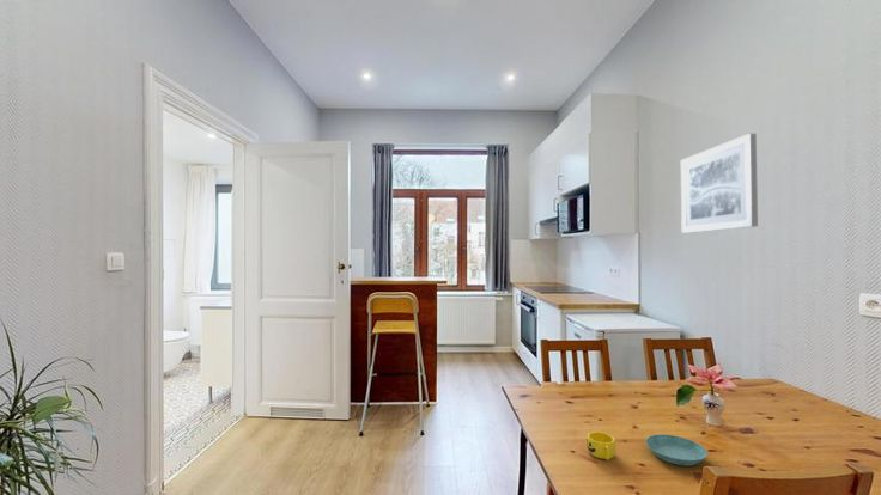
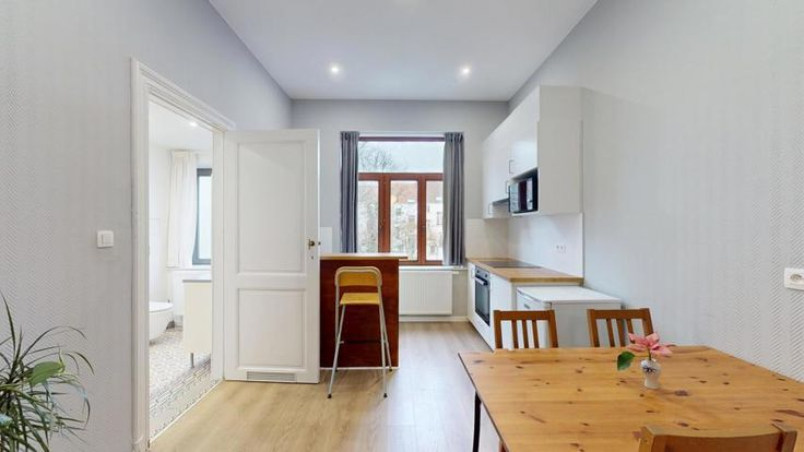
- wall art [680,133,759,234]
- cup [585,430,618,462]
- saucer [645,433,709,466]
